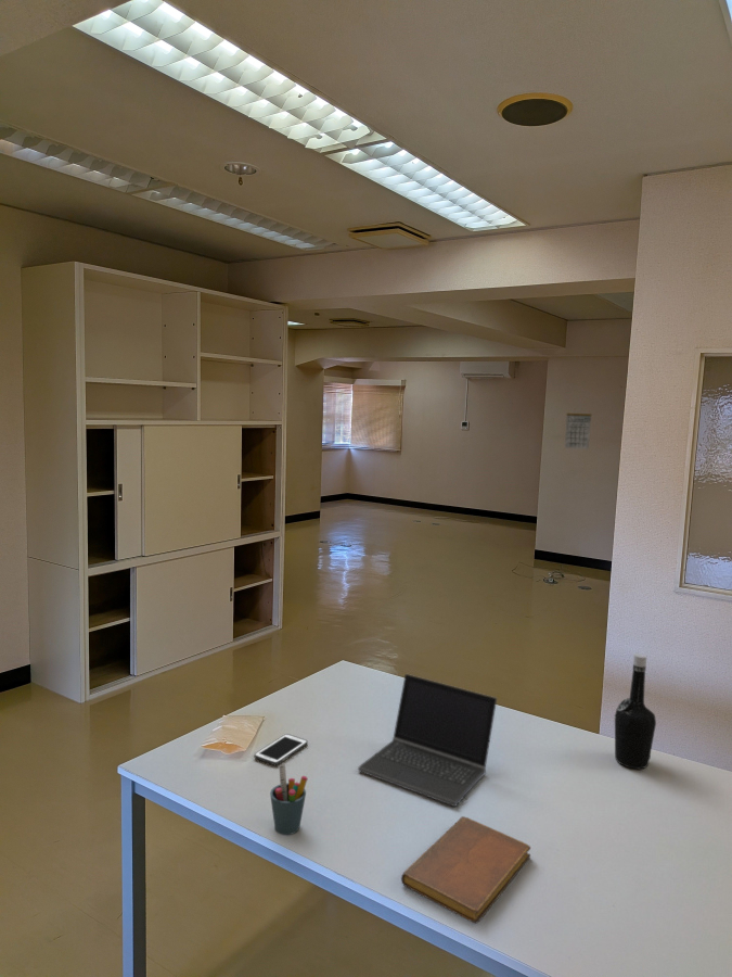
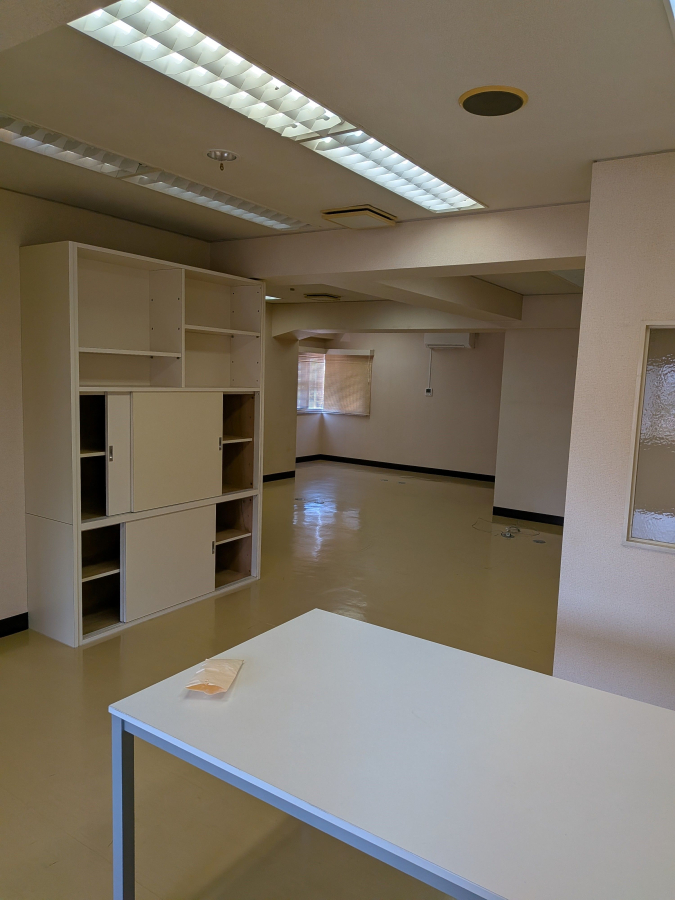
- pen holder [269,763,308,836]
- laptop computer [357,673,498,808]
- cell phone [254,733,309,766]
- notebook [400,815,531,924]
- calendar [564,406,593,451]
- bottle [614,652,657,770]
